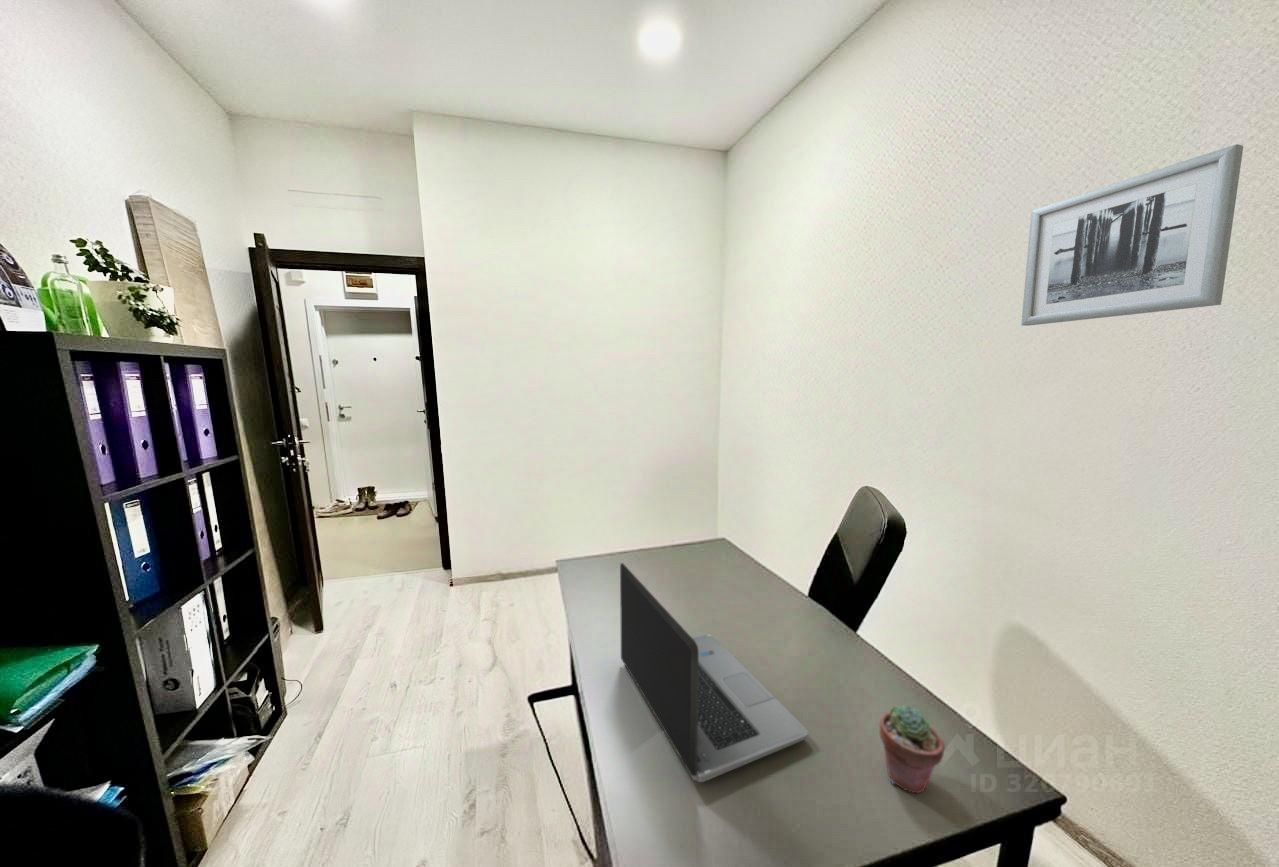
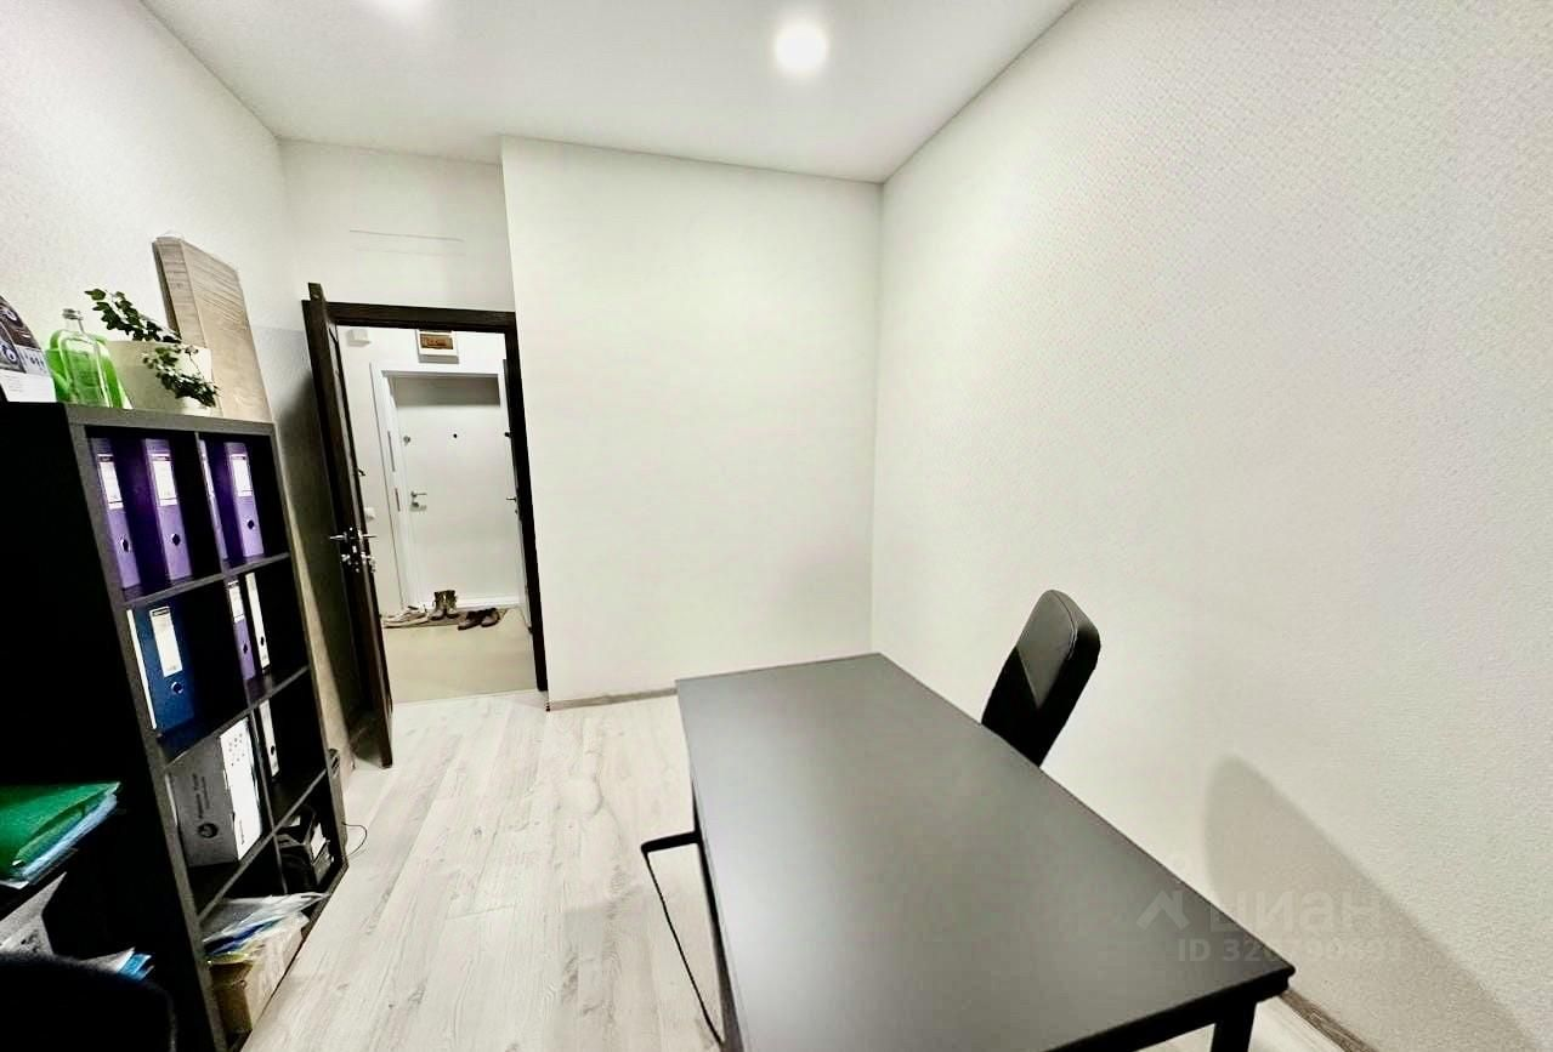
- potted succulent [878,704,946,794]
- wall art [1020,143,1244,327]
- laptop computer [619,562,809,783]
